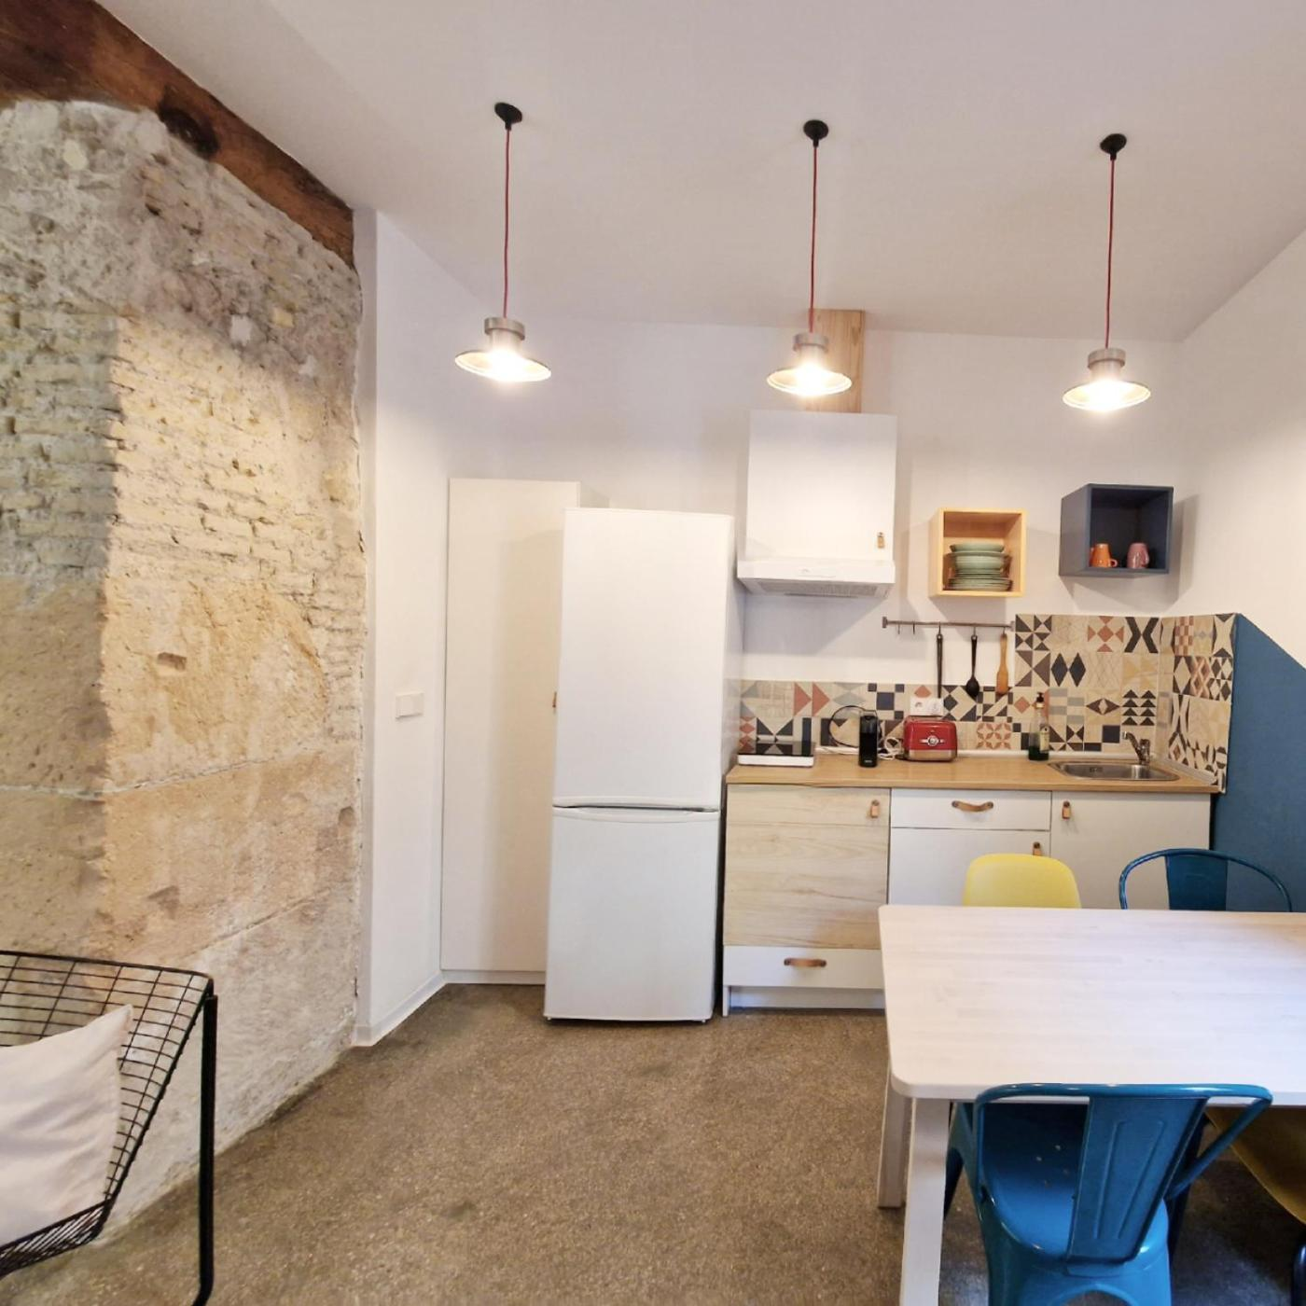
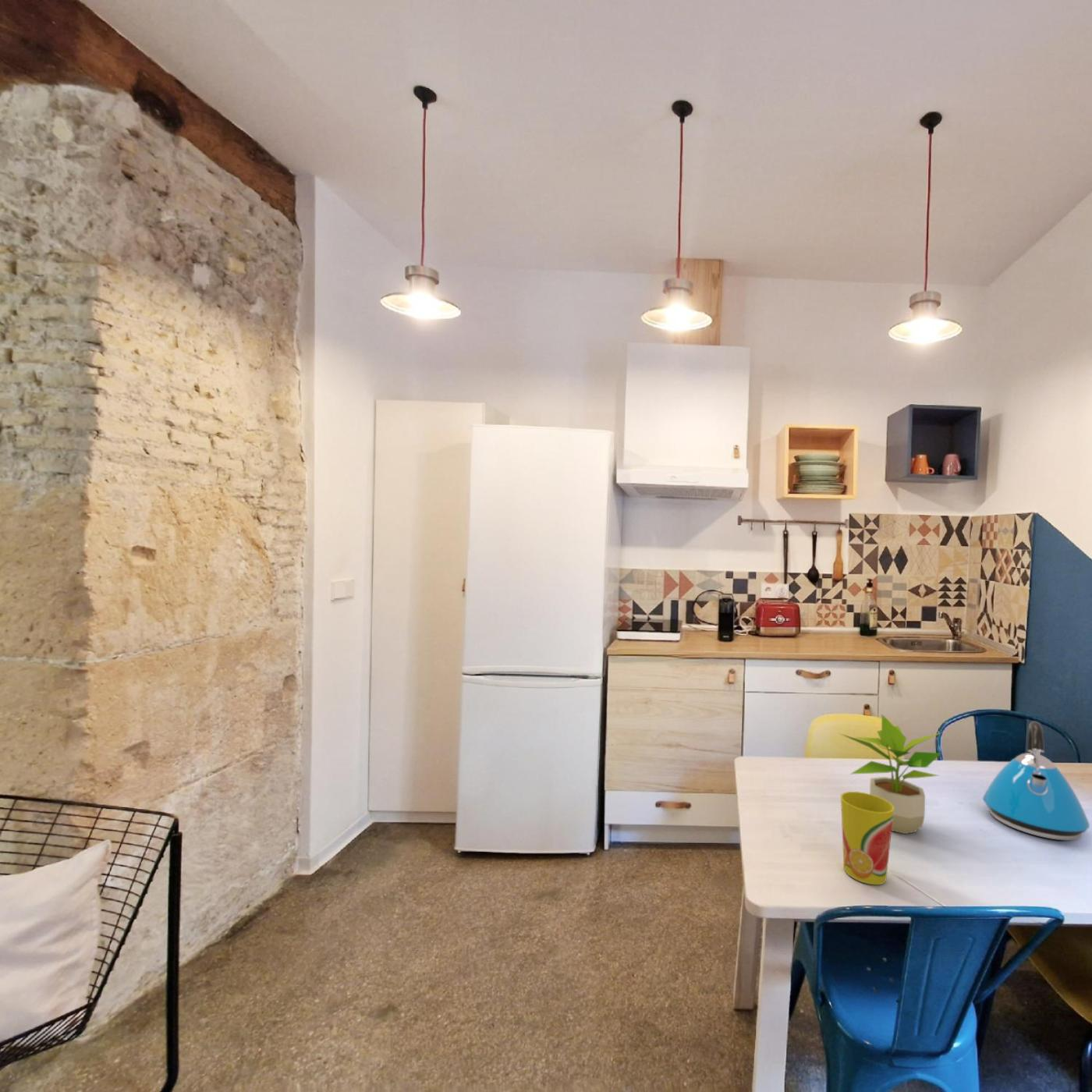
+ cup [840,791,894,885]
+ potted plant [839,713,945,835]
+ kettle [982,721,1090,841]
